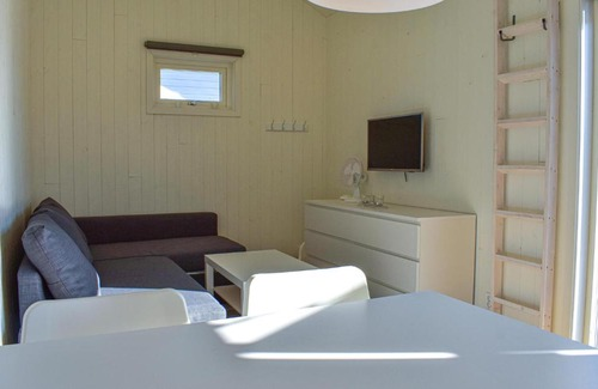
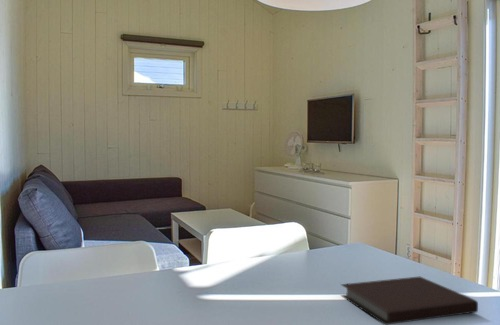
+ notebook [339,276,479,325]
